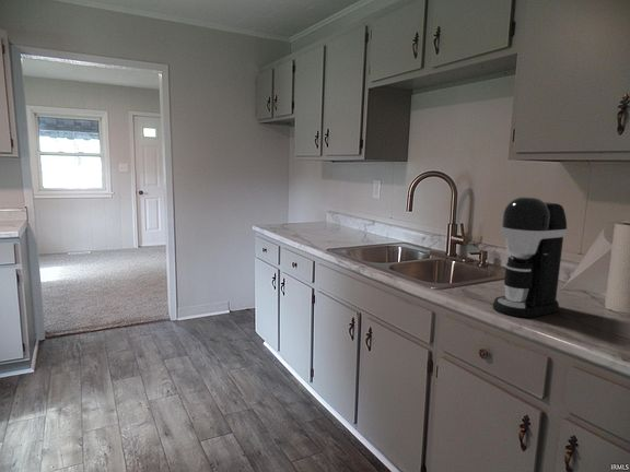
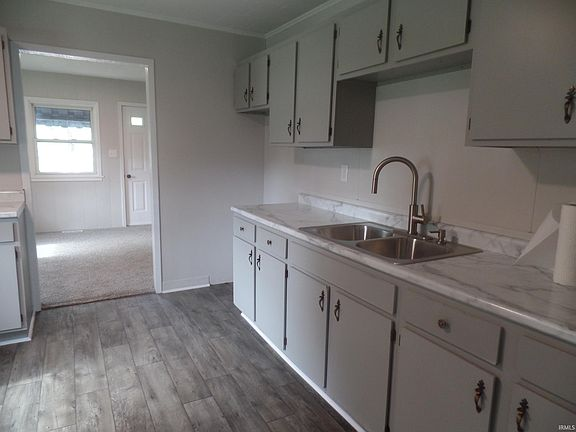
- coffee maker [492,196,569,318]
